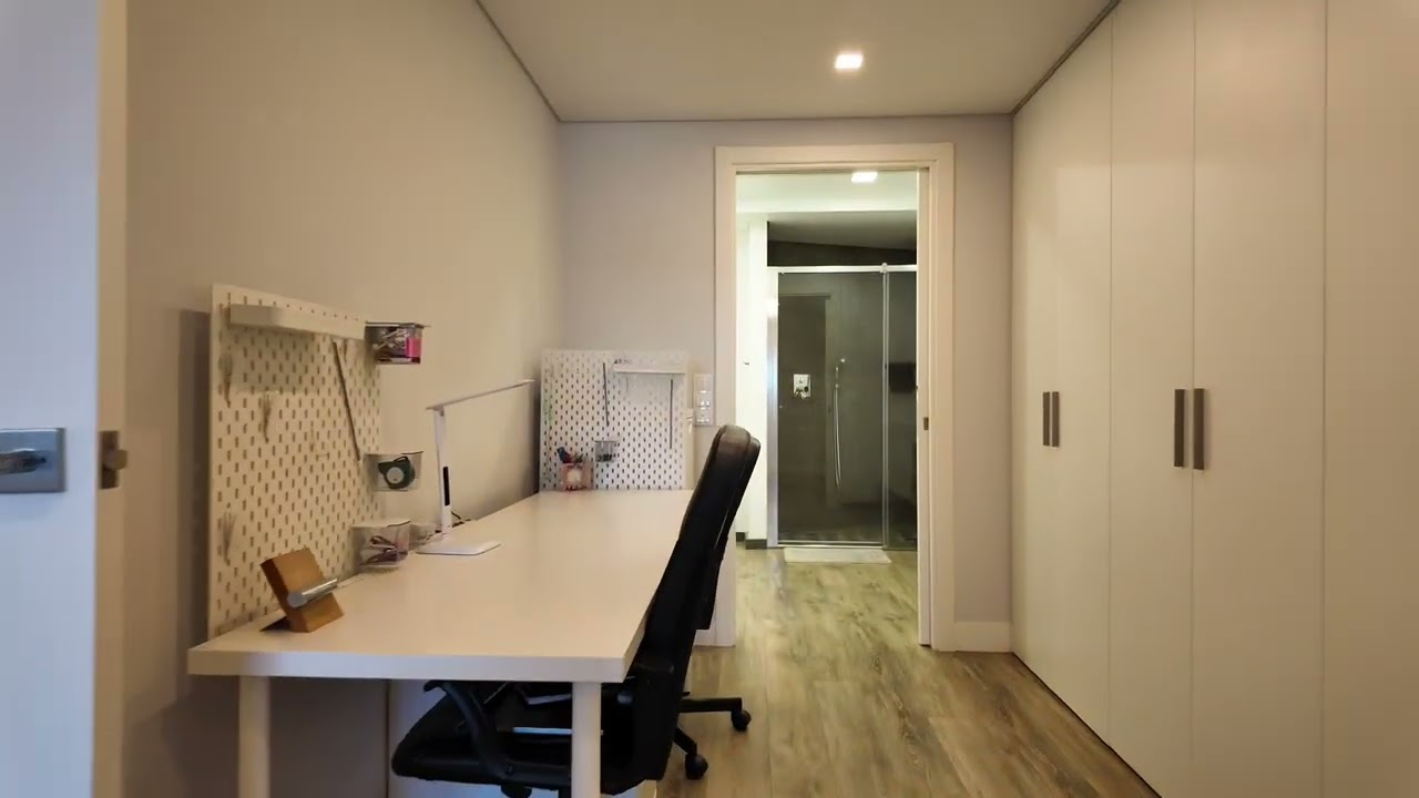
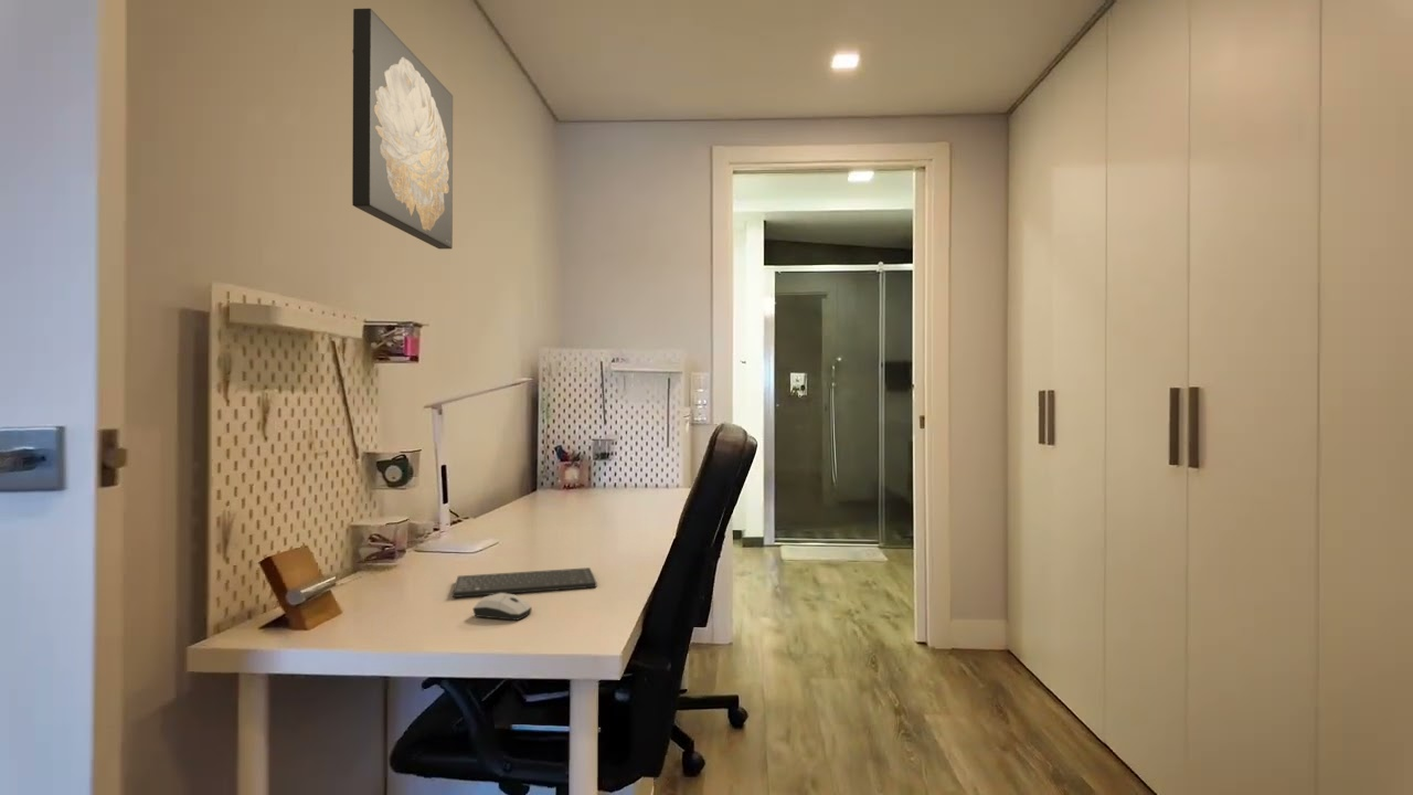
+ keyboard [451,566,597,598]
+ computer mouse [472,593,533,621]
+ wall art [351,8,454,250]
